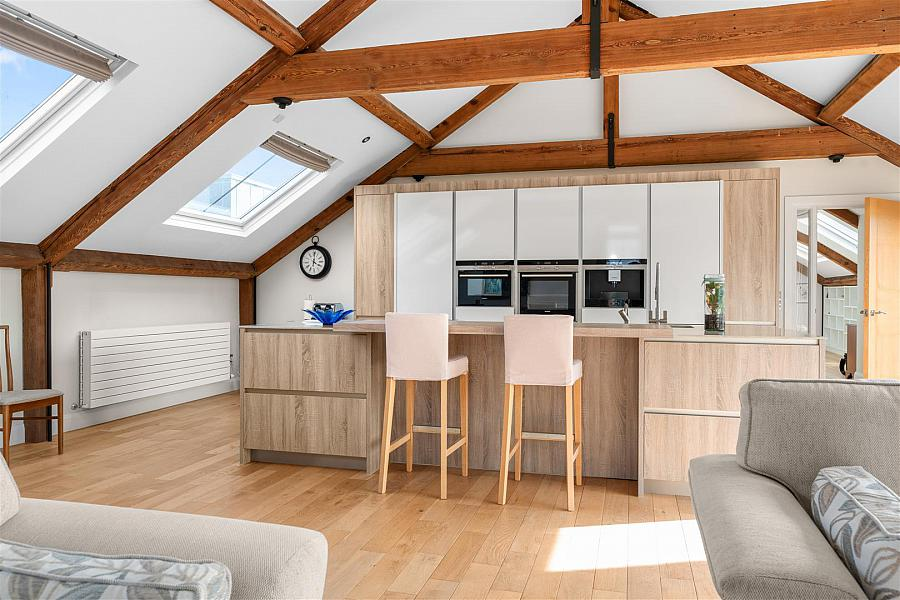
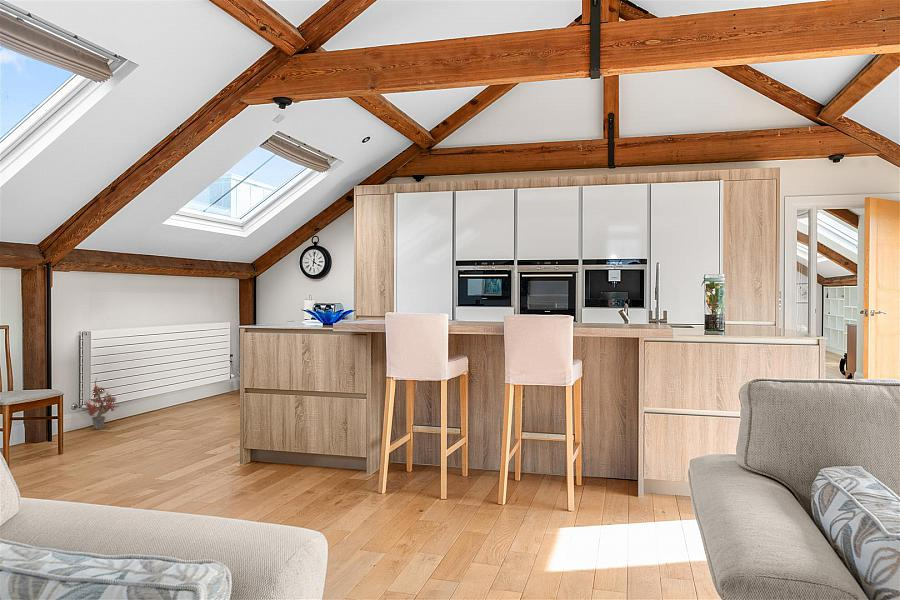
+ potted plant [84,377,119,430]
